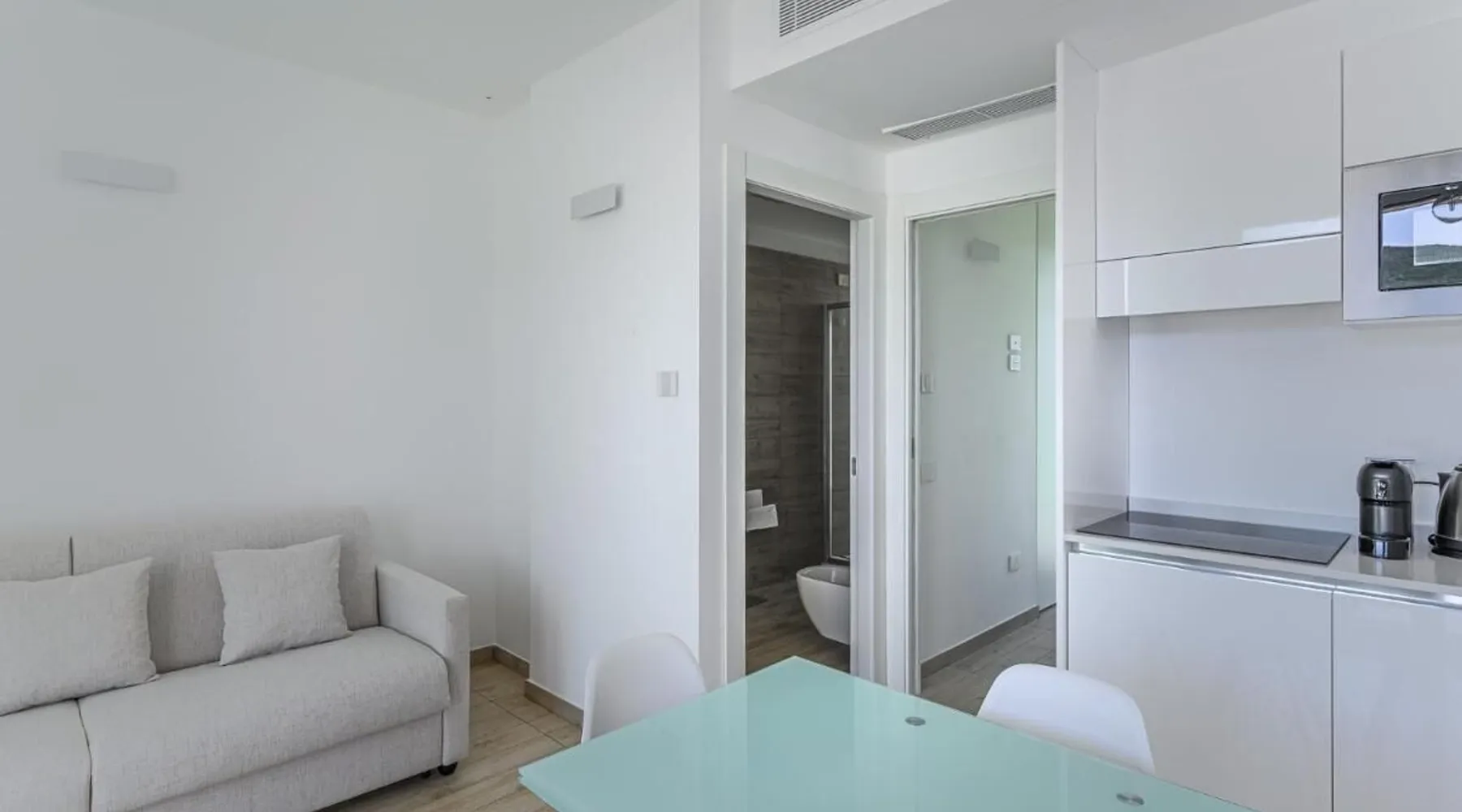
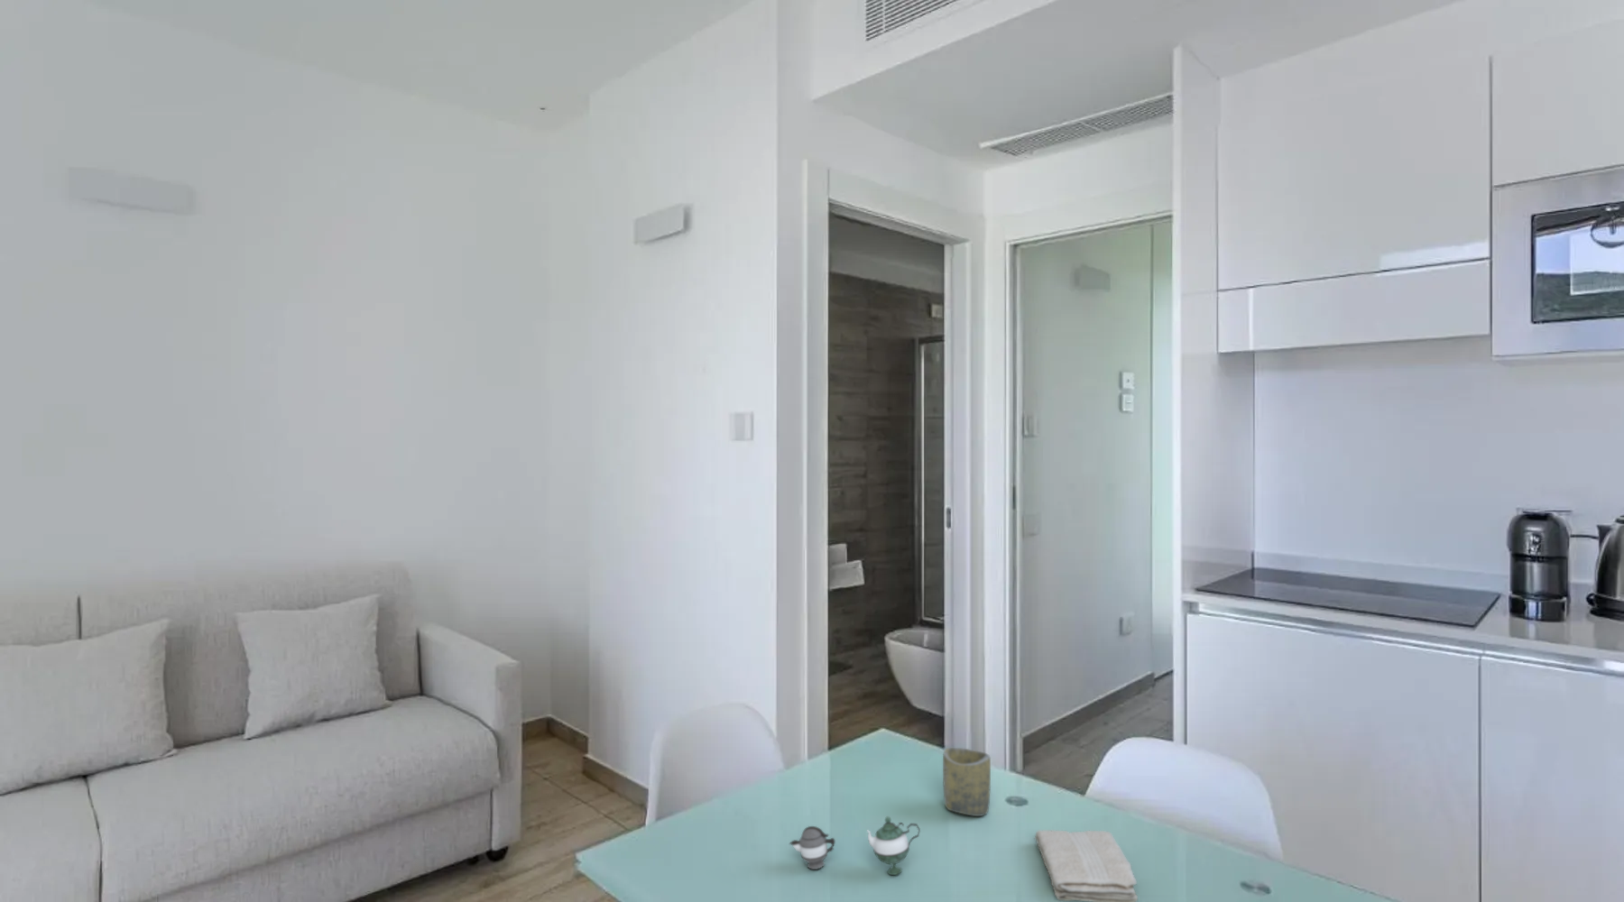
+ cup [942,746,992,818]
+ washcloth [1034,829,1139,902]
+ teapot [789,815,921,875]
